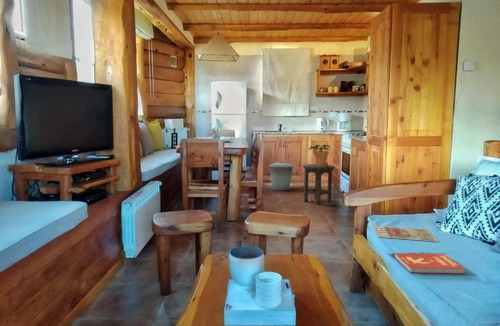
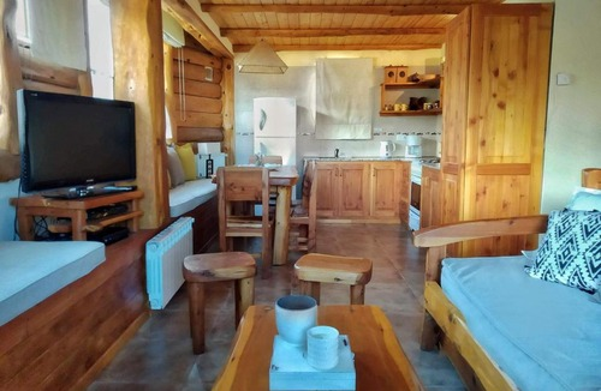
- magazine [372,224,440,243]
- trash can [268,161,294,191]
- potted plant [307,143,331,167]
- book [393,252,466,275]
- stool [302,163,336,205]
